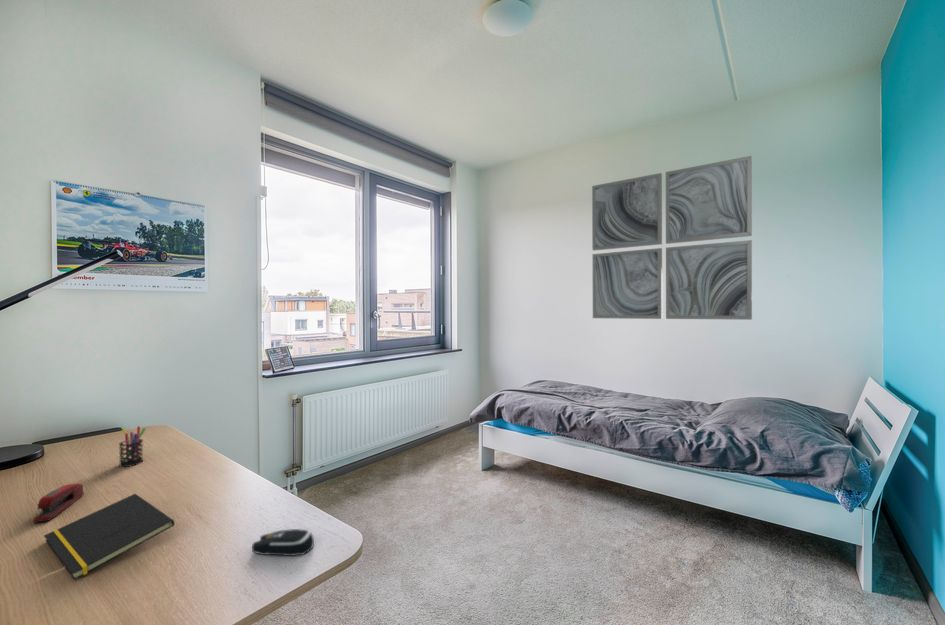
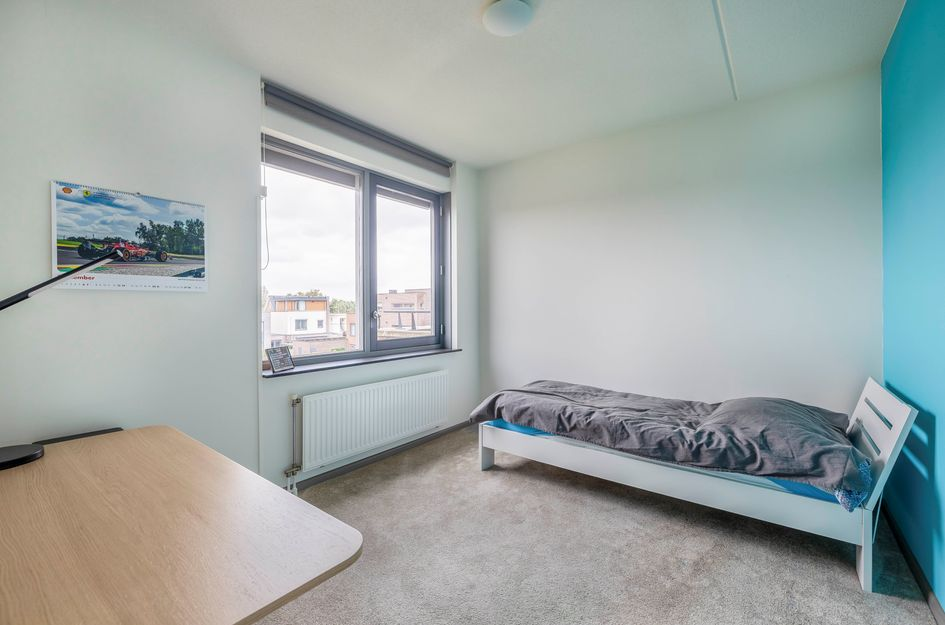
- wall art [591,155,753,321]
- notepad [43,493,175,581]
- computer mouse [251,528,315,557]
- stapler [32,482,85,524]
- pen holder [118,425,147,468]
